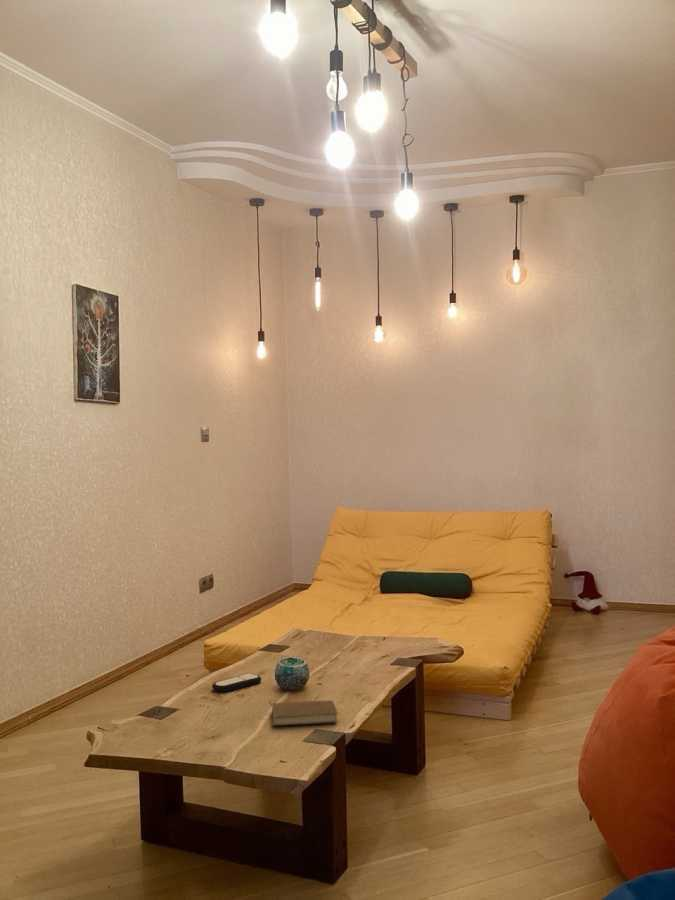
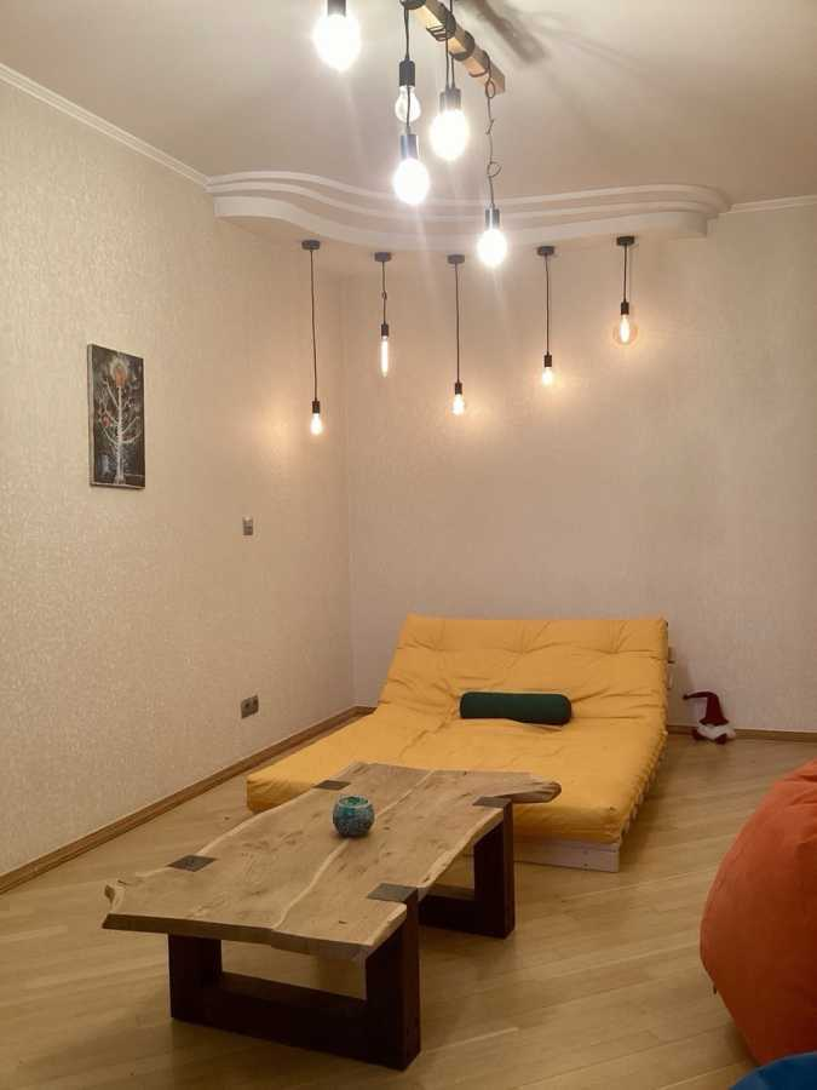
- book [268,698,339,726]
- remote control [211,672,262,693]
